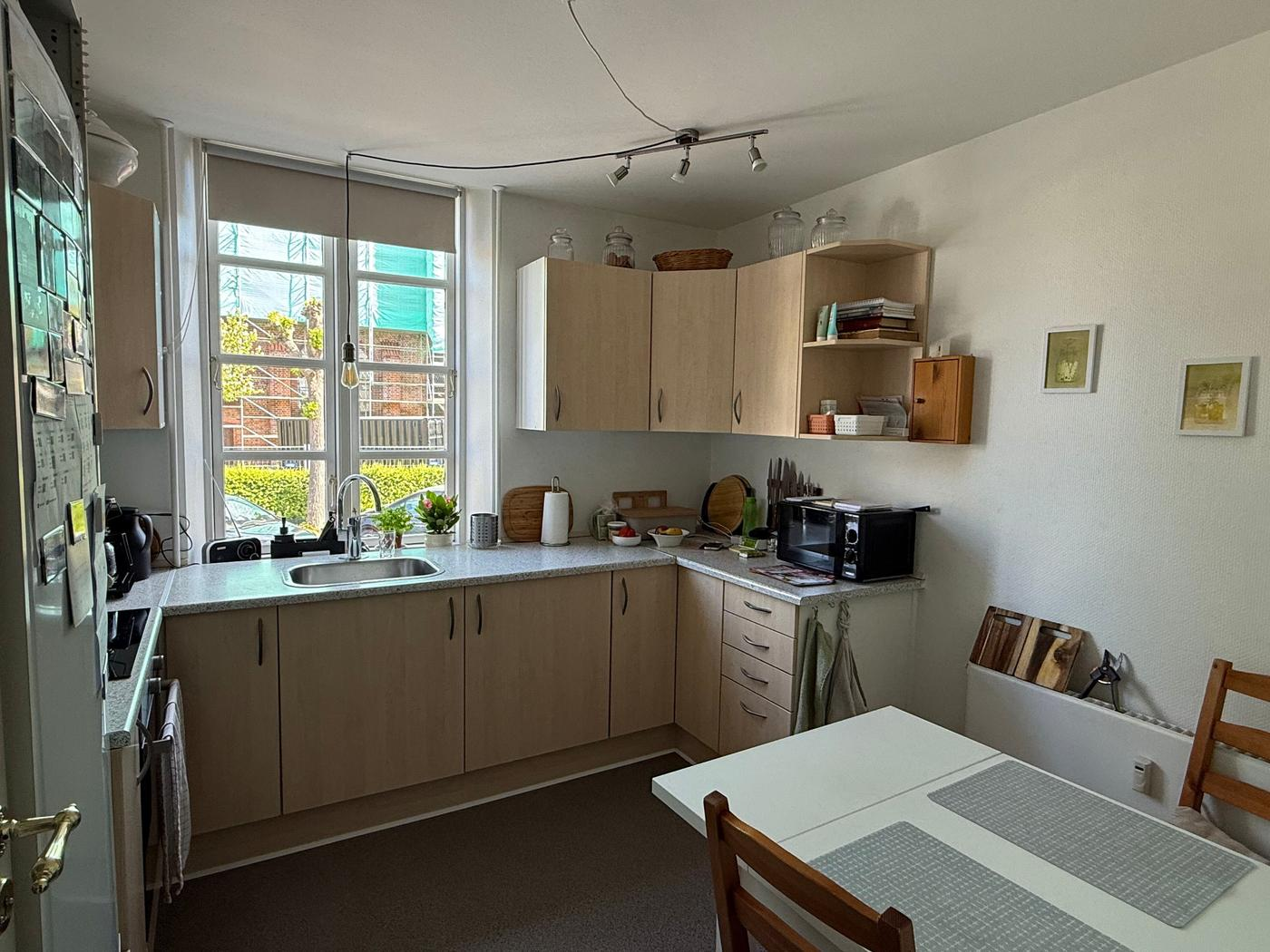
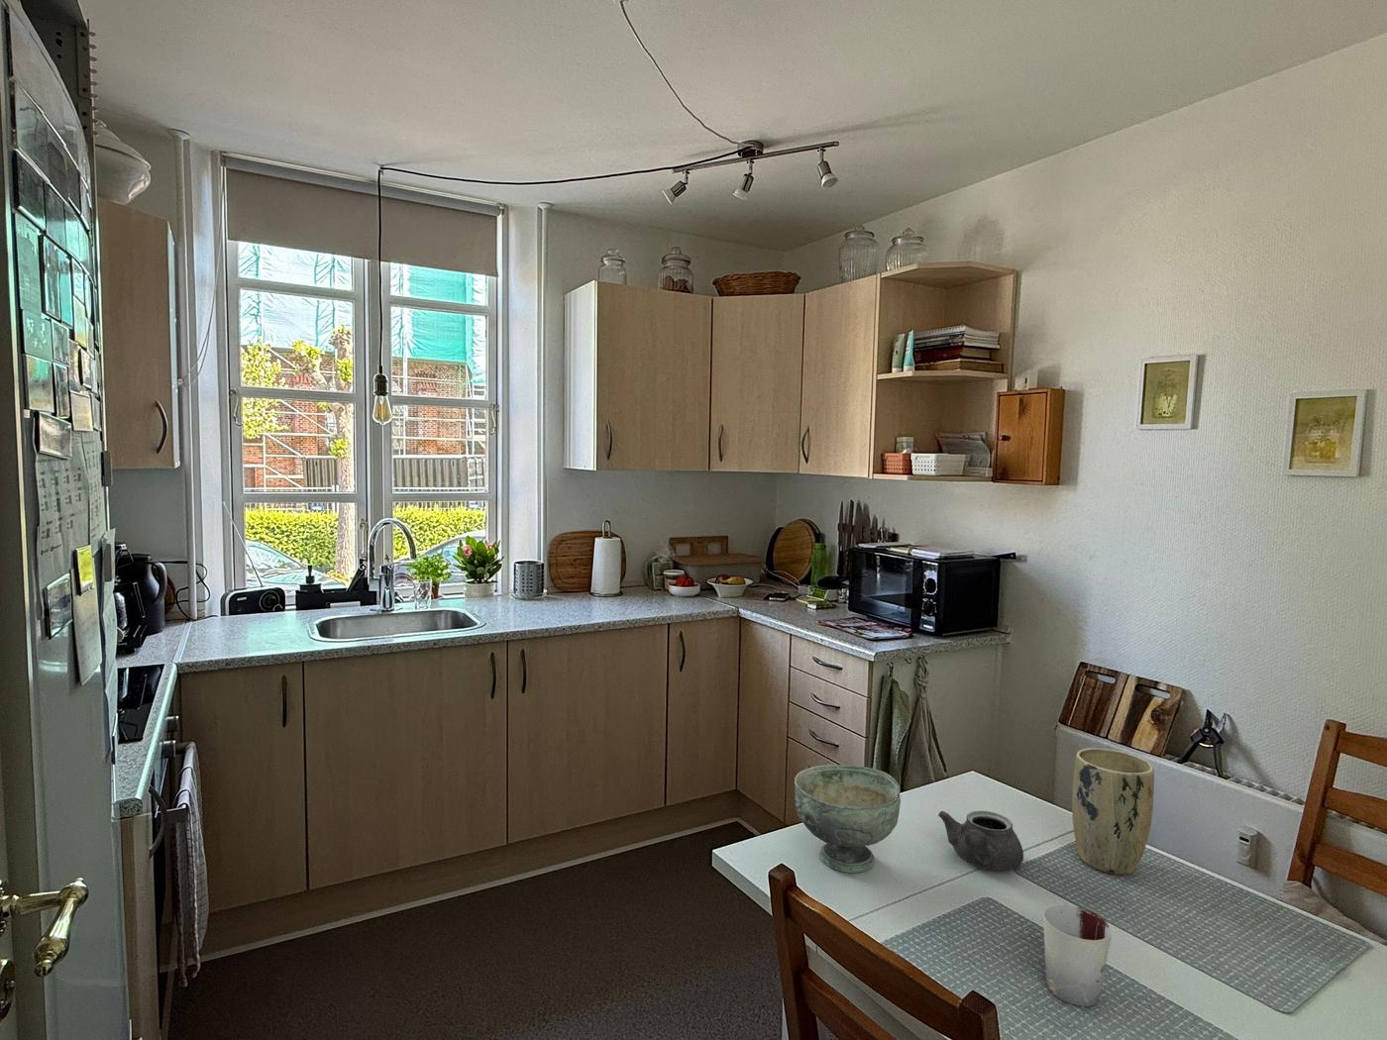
+ plant pot [1071,747,1155,875]
+ cup [1042,903,1114,1007]
+ bowl [794,764,902,874]
+ teapot [937,811,1024,872]
